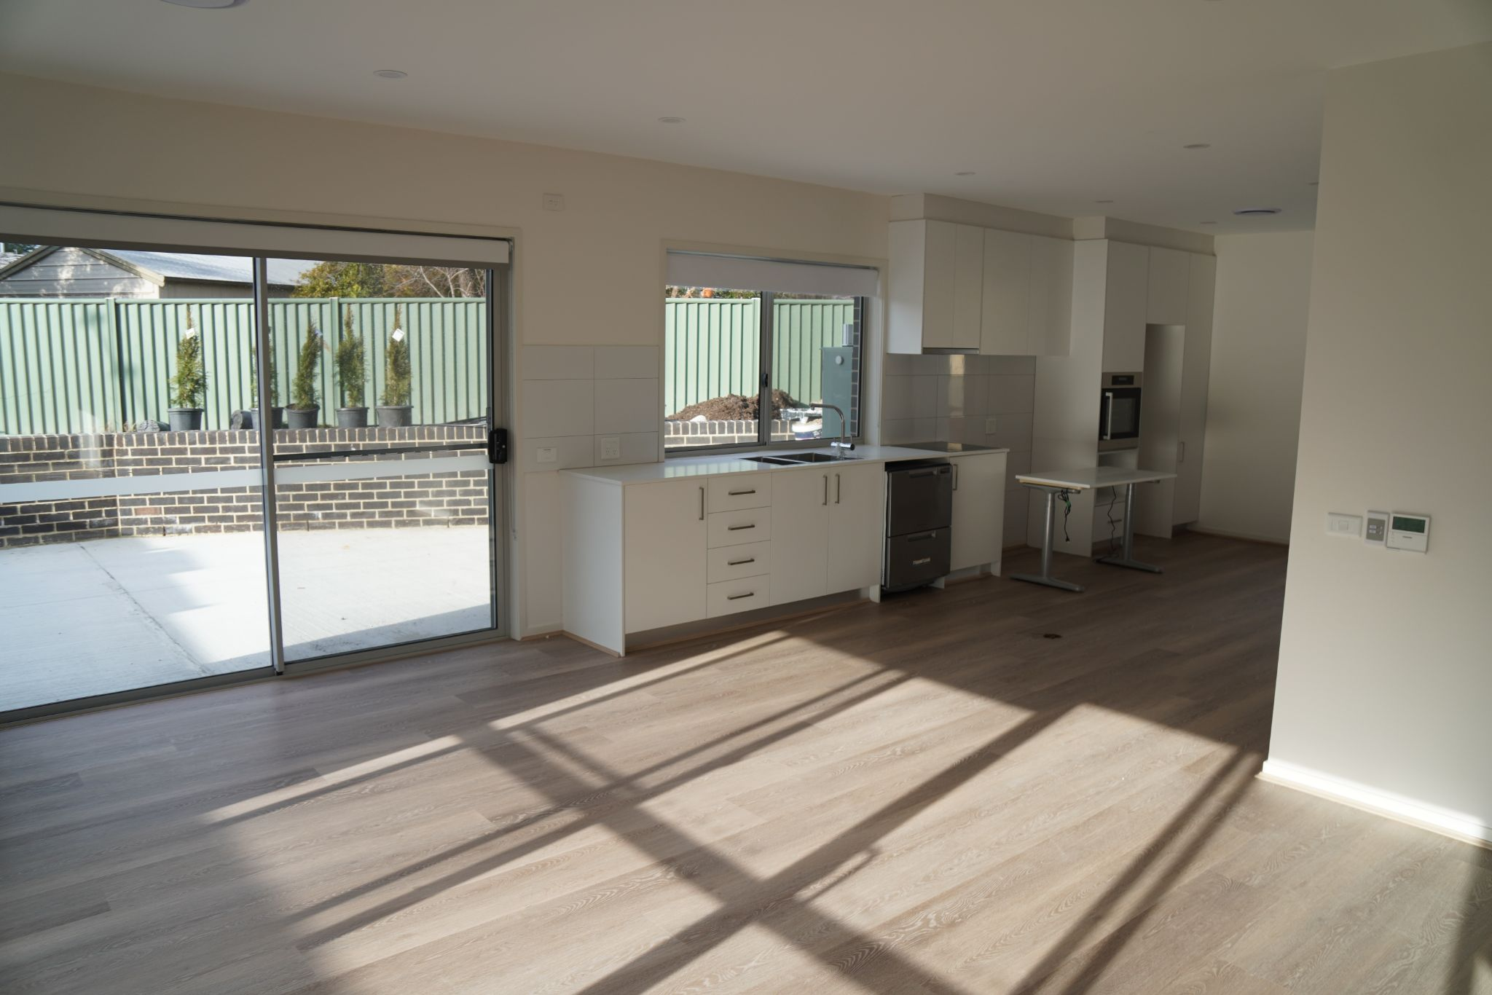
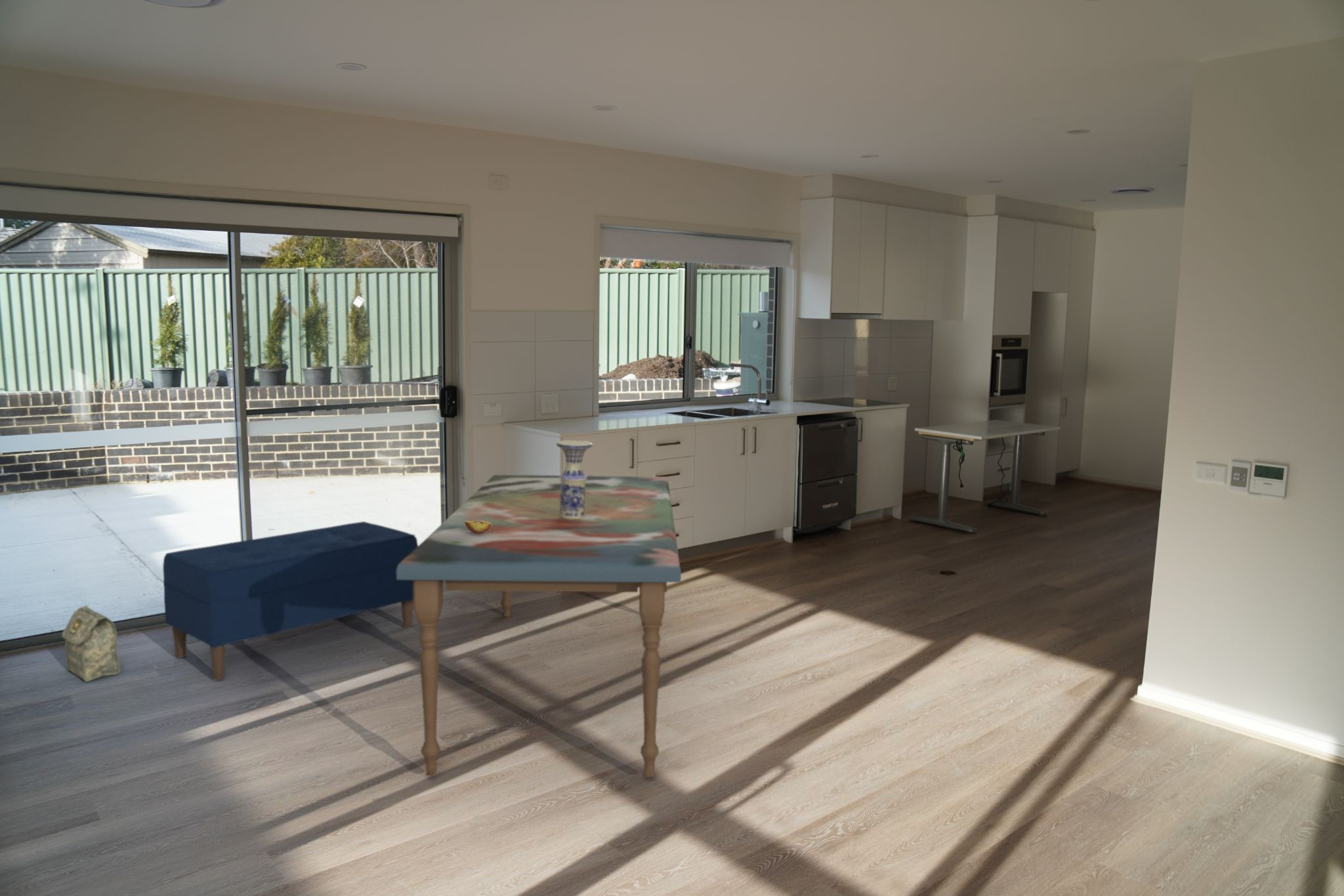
+ fruit [465,521,492,534]
+ bench [162,521,419,680]
+ dining table [396,474,682,778]
+ vase [556,439,593,519]
+ bag [61,605,121,682]
